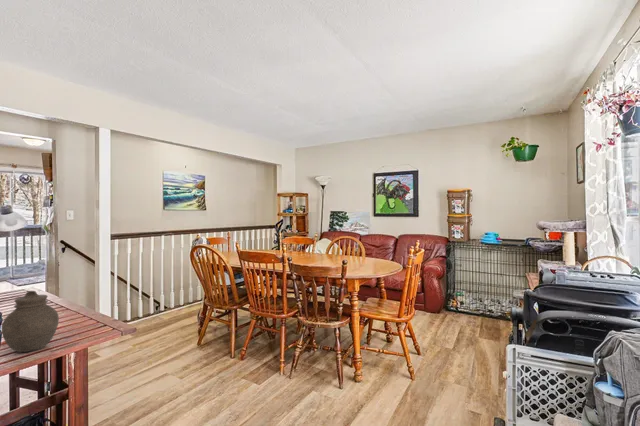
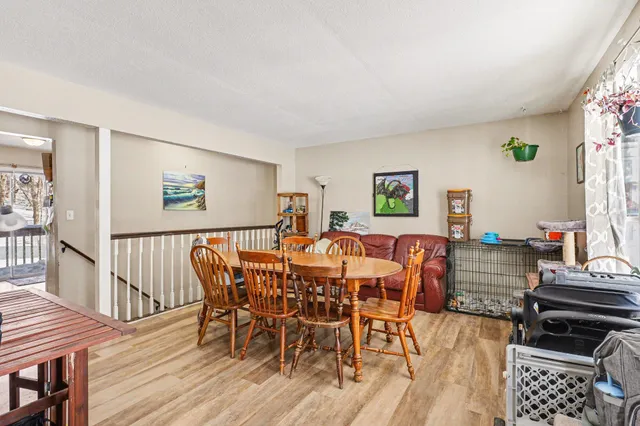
- jar [1,290,60,353]
